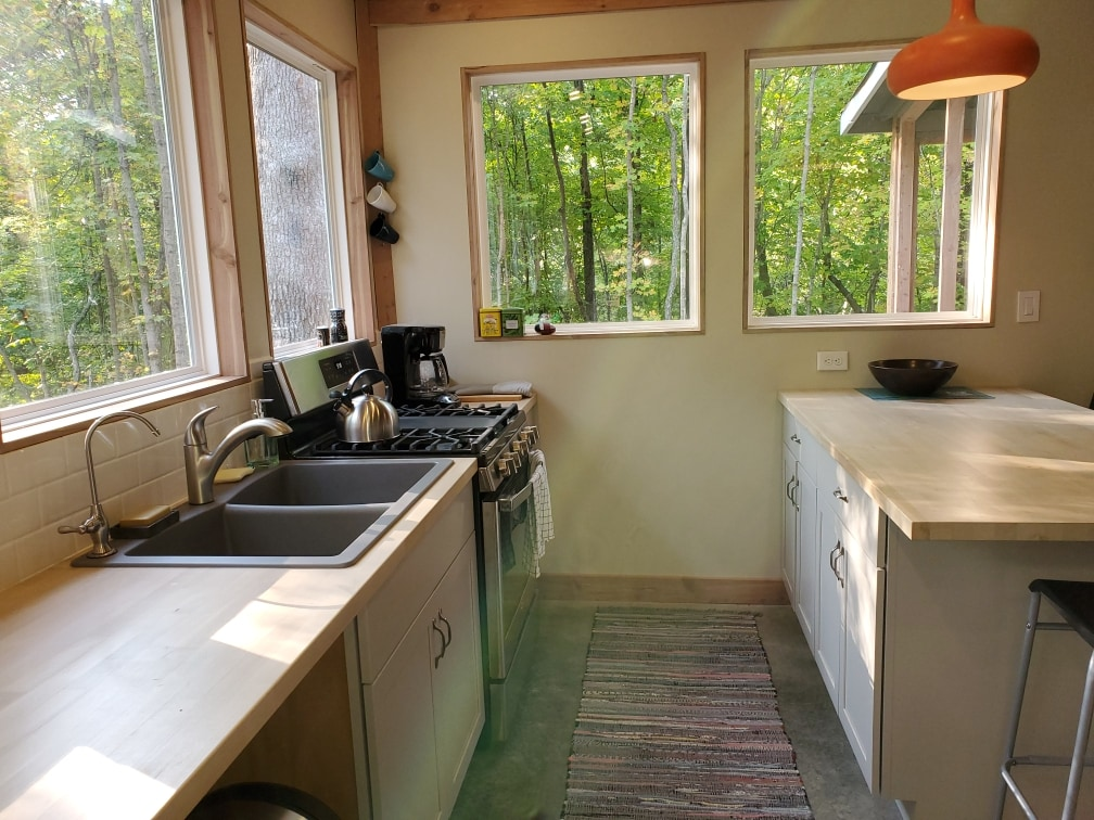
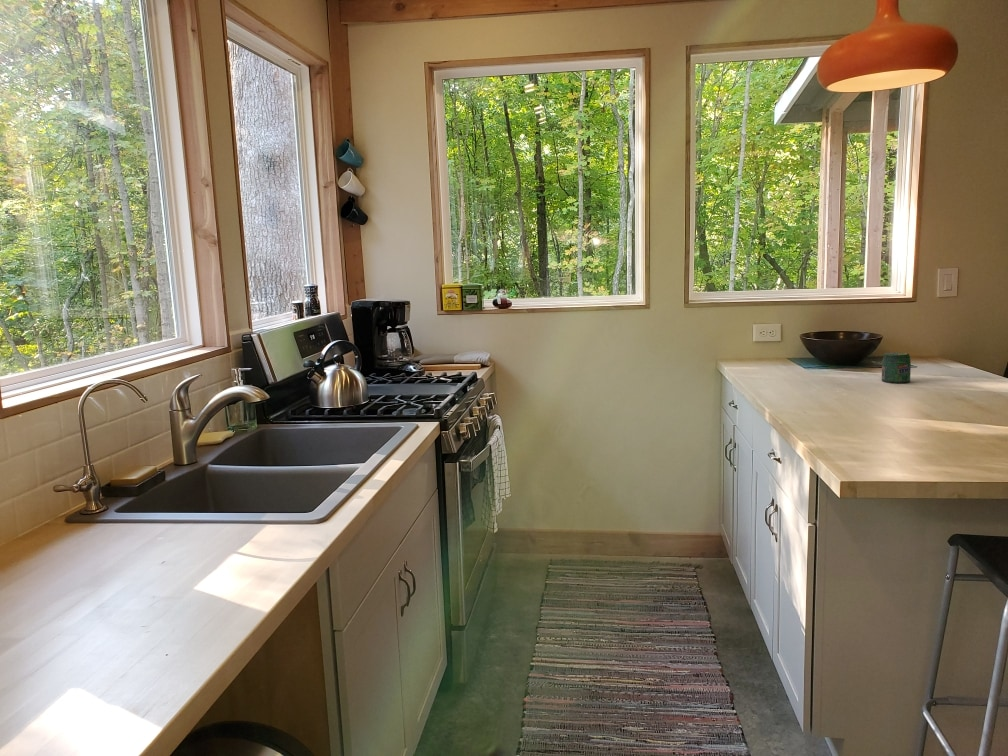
+ jar [881,351,912,384]
